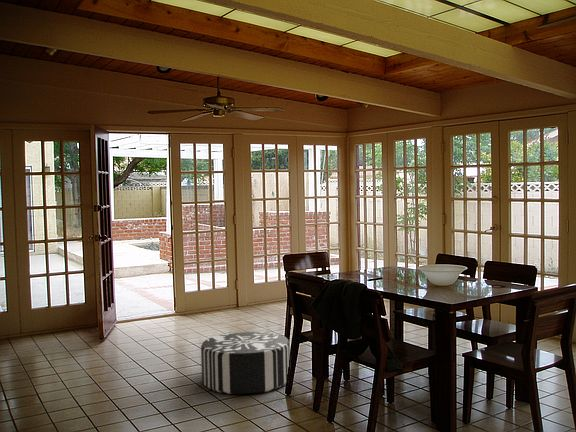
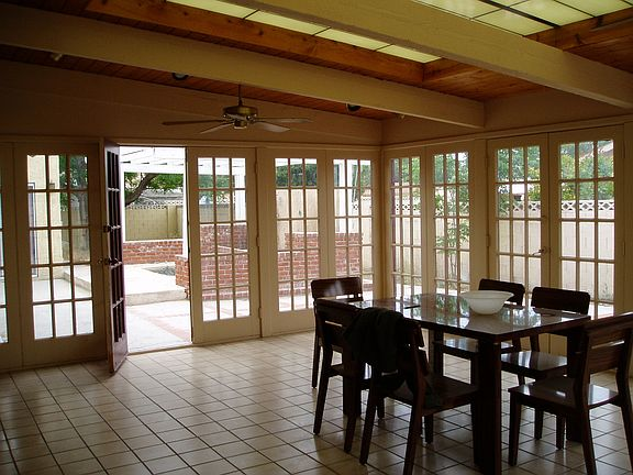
- pouf [200,331,291,395]
